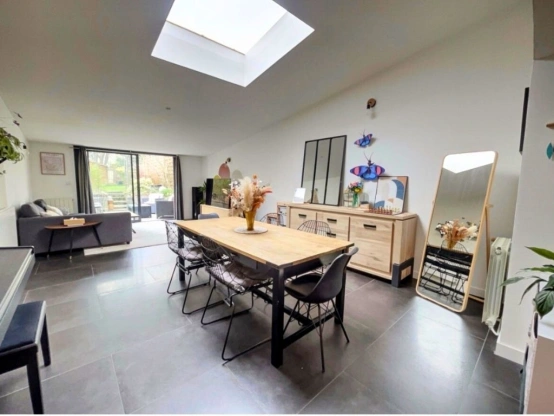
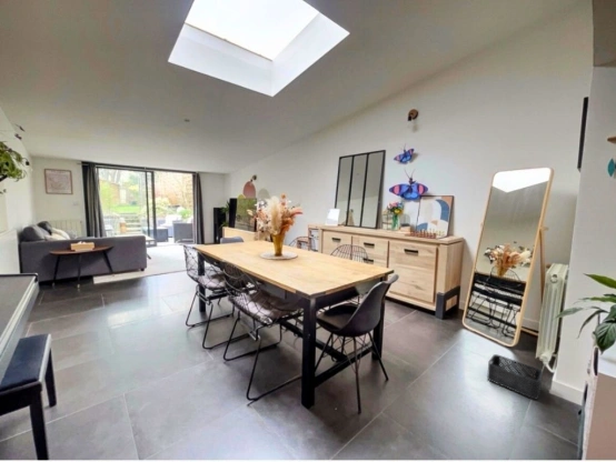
+ storage bin [486,353,544,400]
